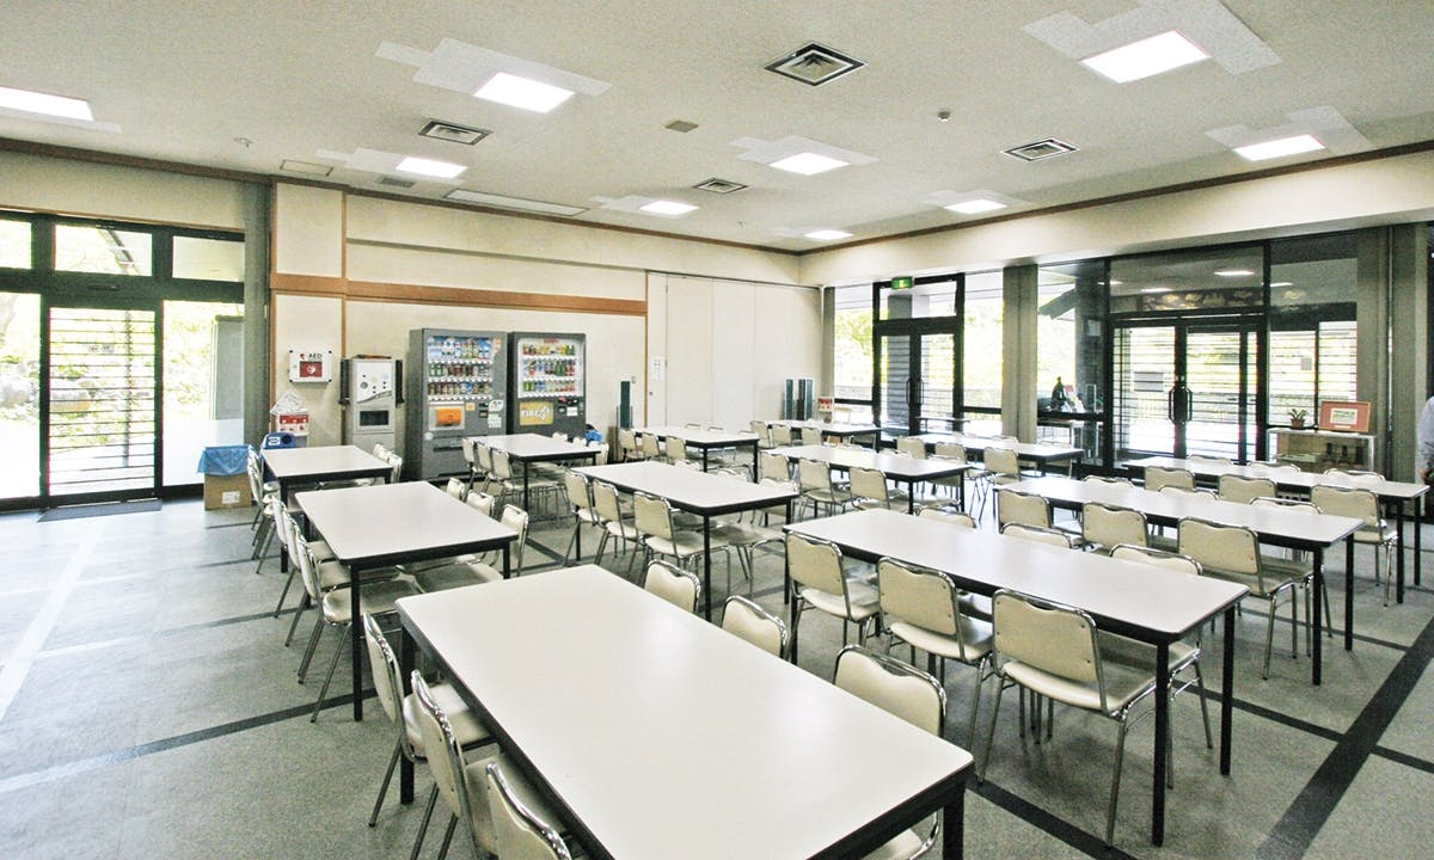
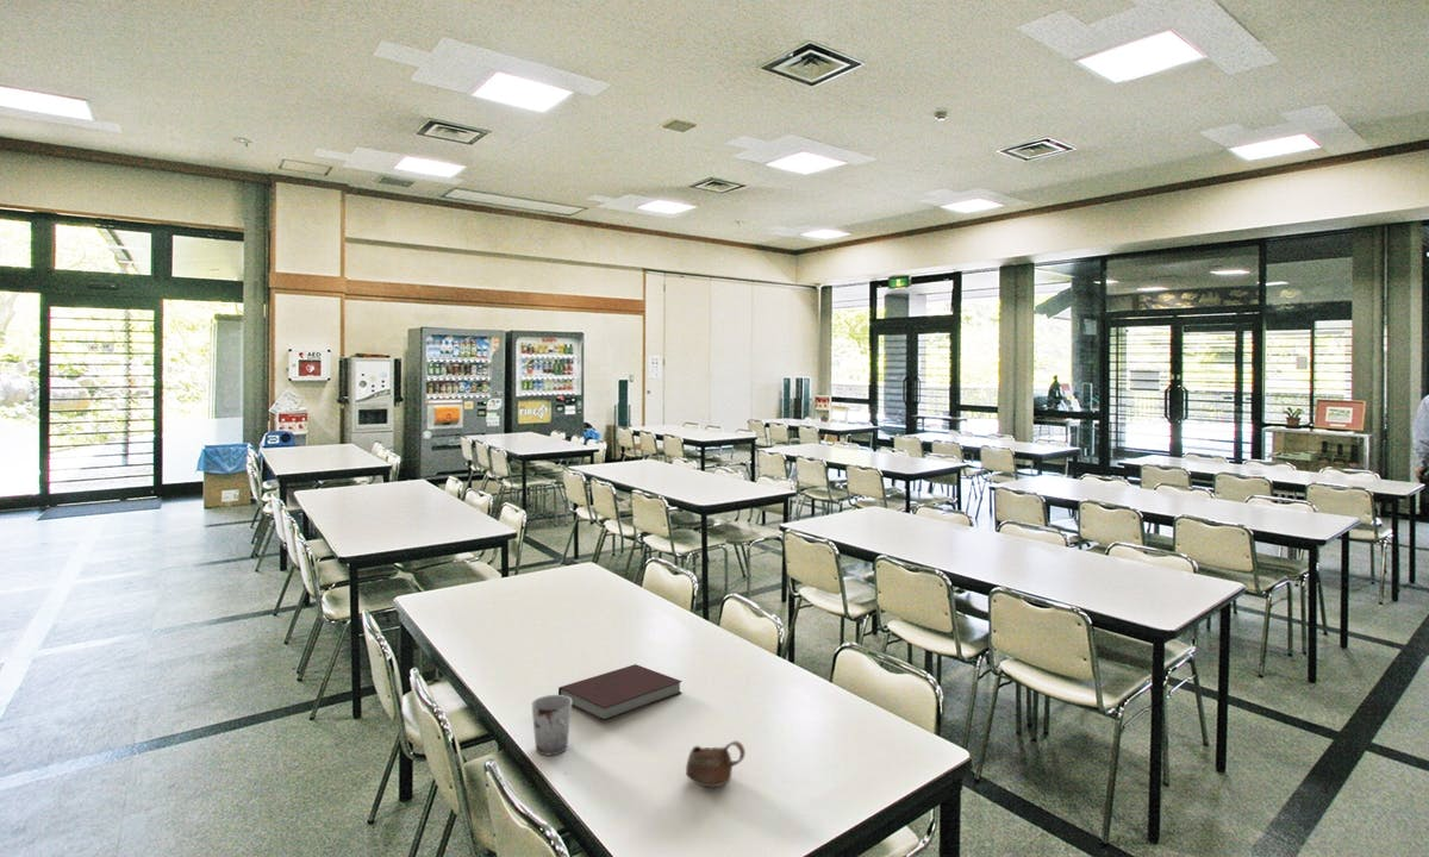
+ cup [530,694,573,756]
+ cup [685,739,747,789]
+ notebook [557,663,684,722]
